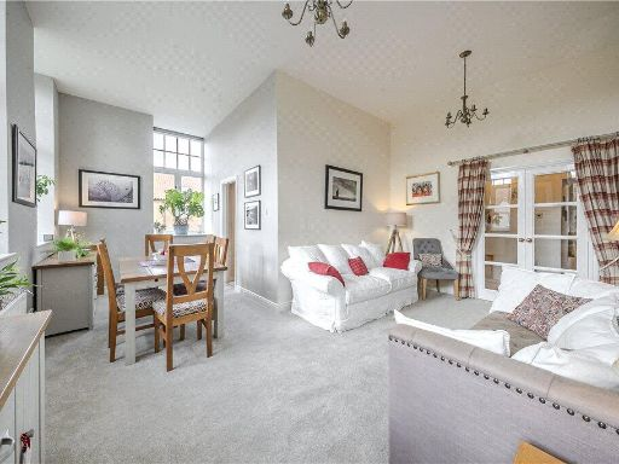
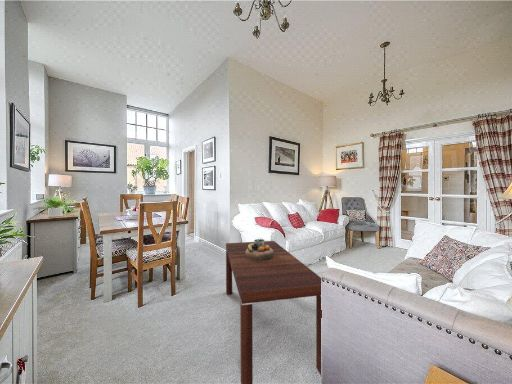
+ decorative bowl [245,238,274,261]
+ coffee table [225,240,322,384]
